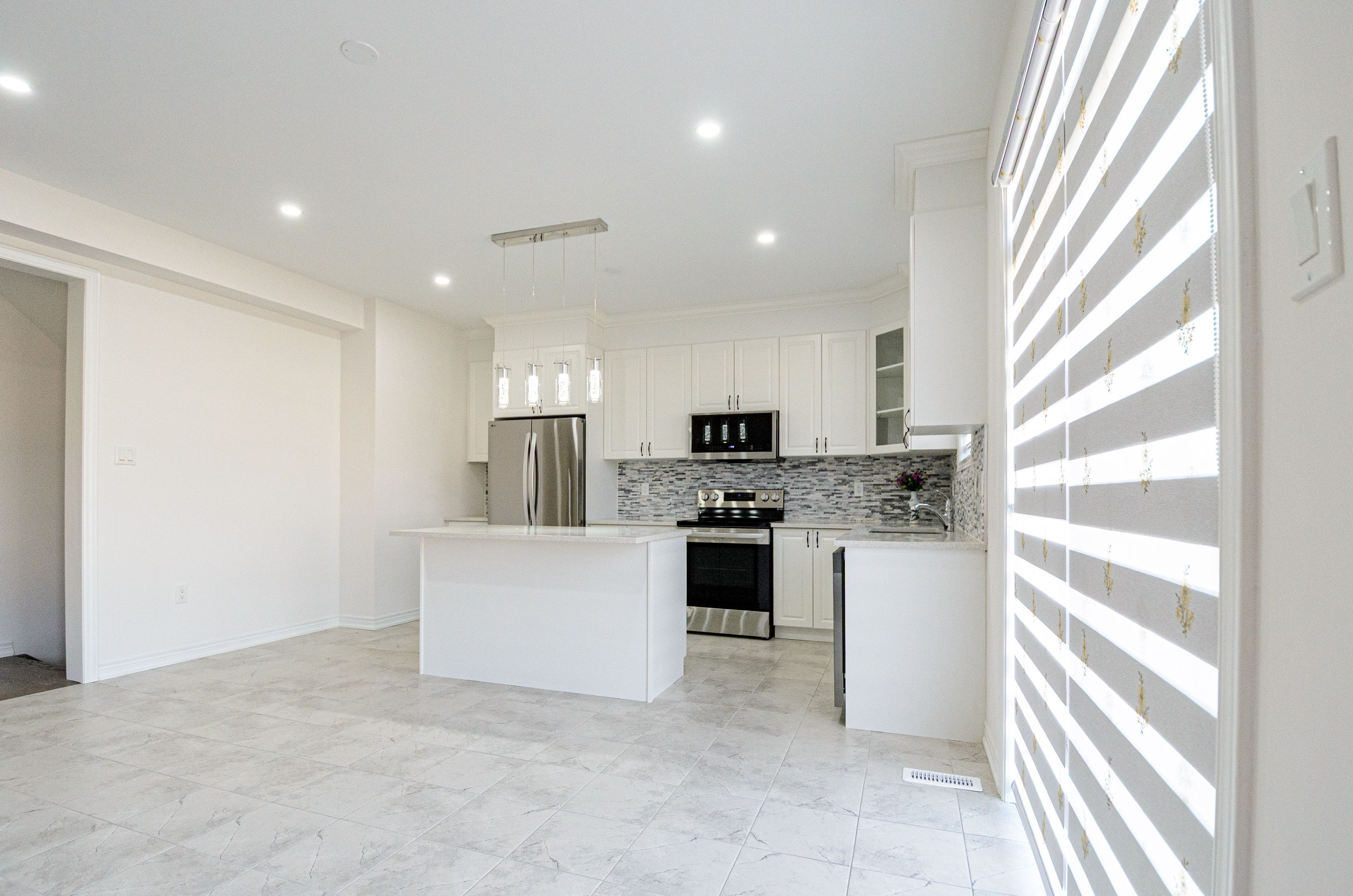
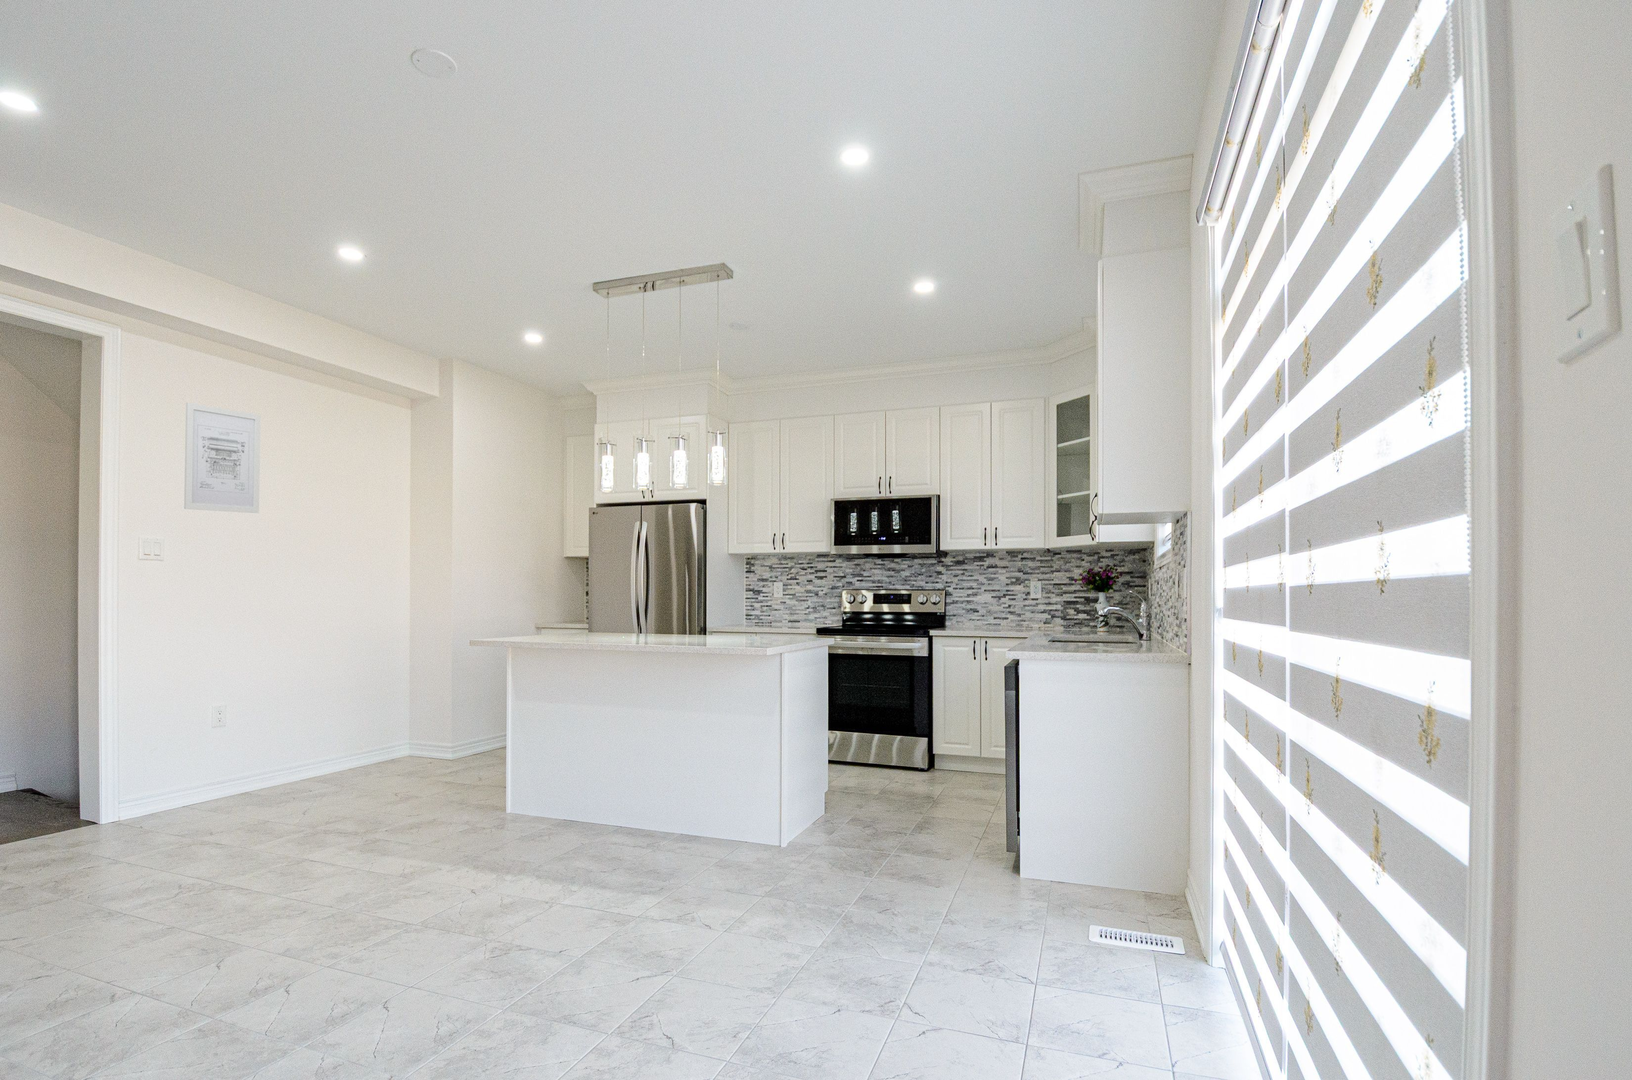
+ wall art [183,403,261,513]
